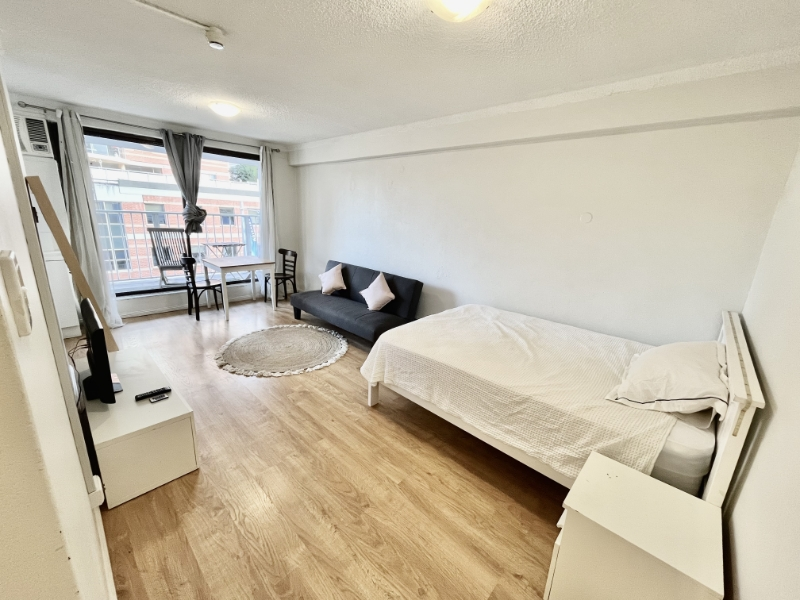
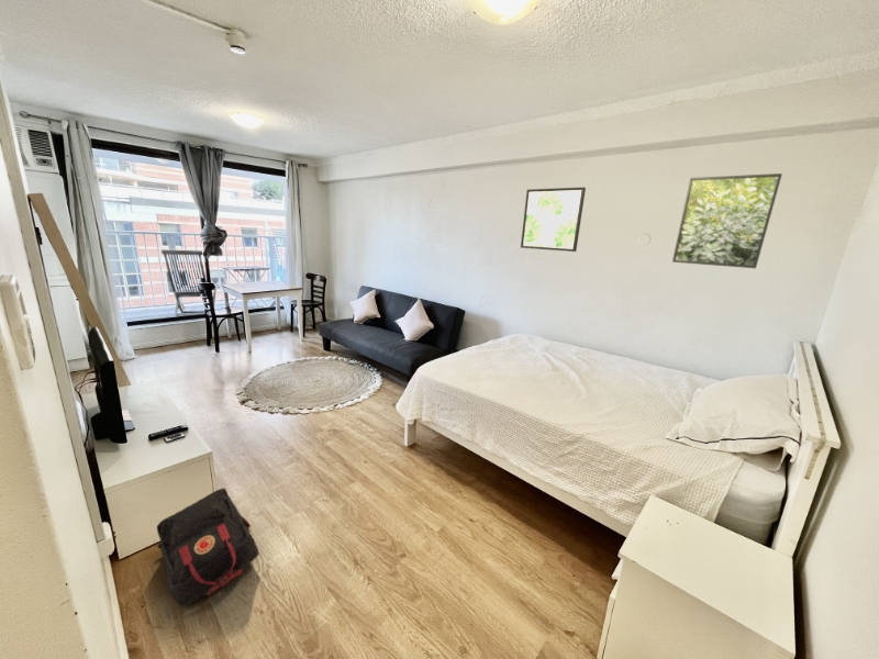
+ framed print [671,172,783,269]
+ backpack [156,487,260,607]
+ wall art [520,187,587,253]
